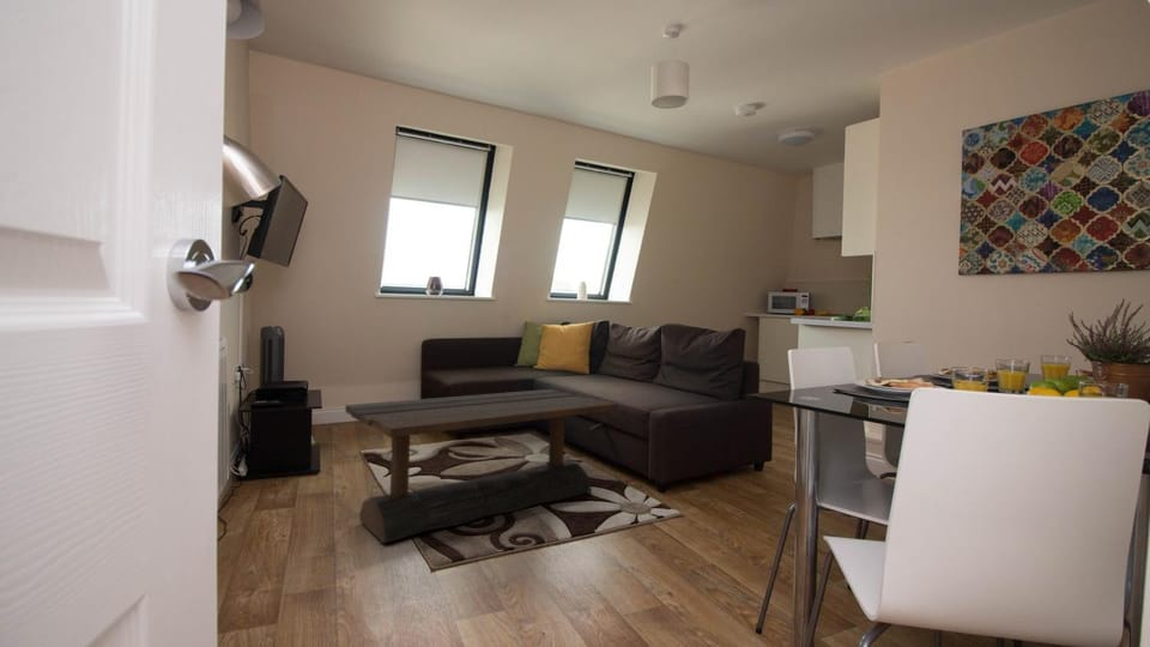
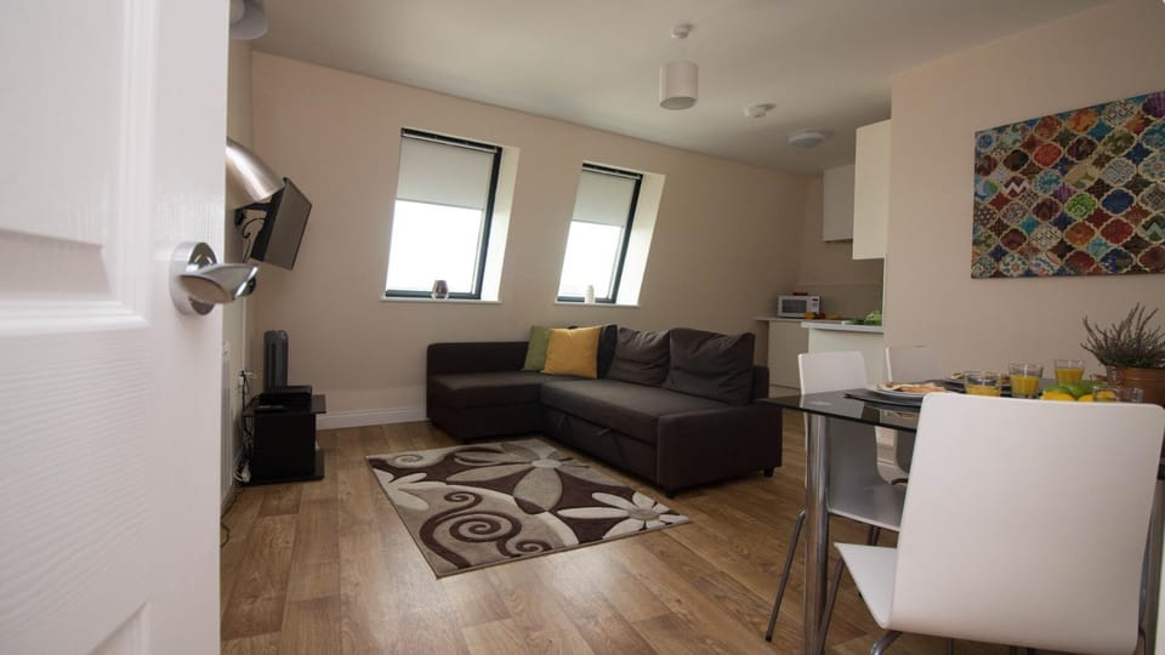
- coffee table [344,388,619,544]
